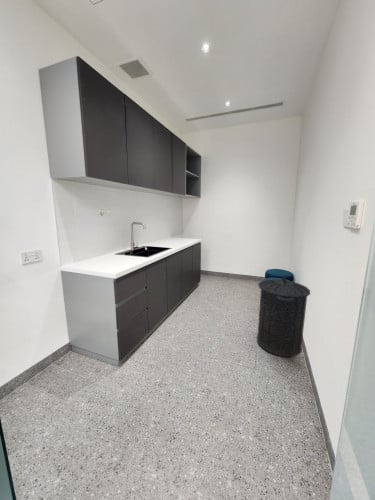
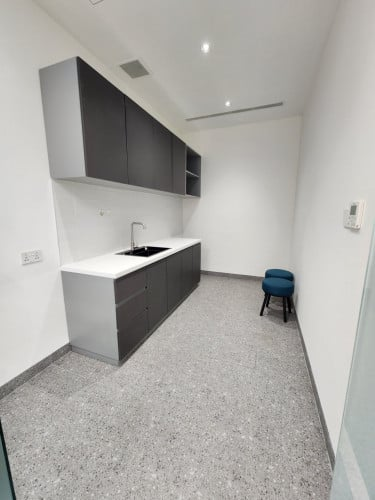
- trash can [256,274,311,358]
